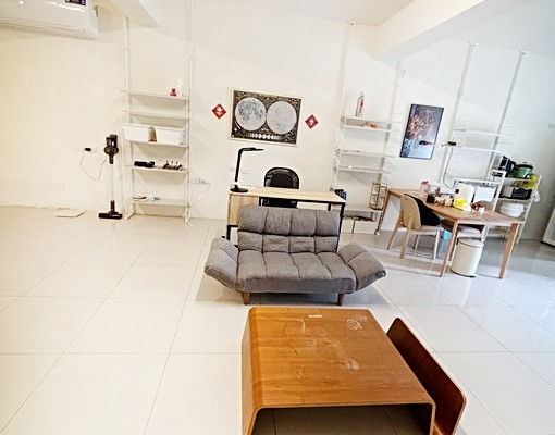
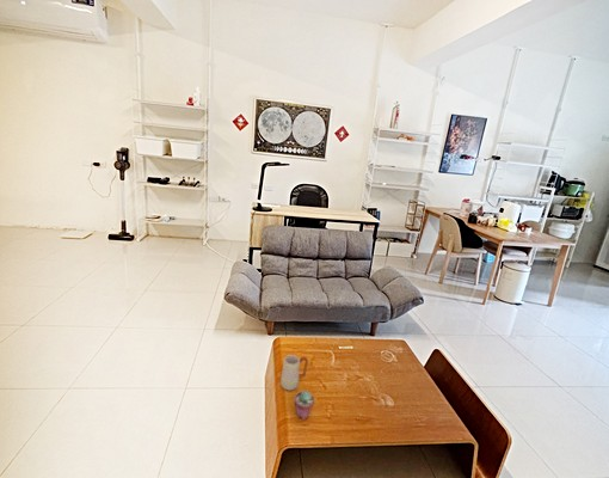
+ mug [279,354,309,391]
+ potted succulent [293,390,315,421]
